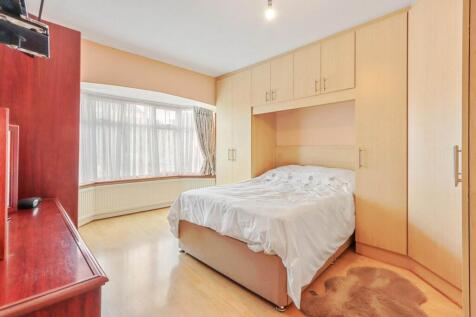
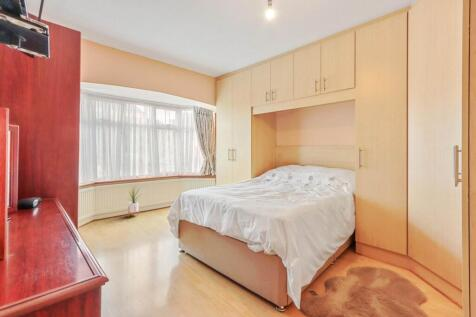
+ house plant [125,181,143,217]
